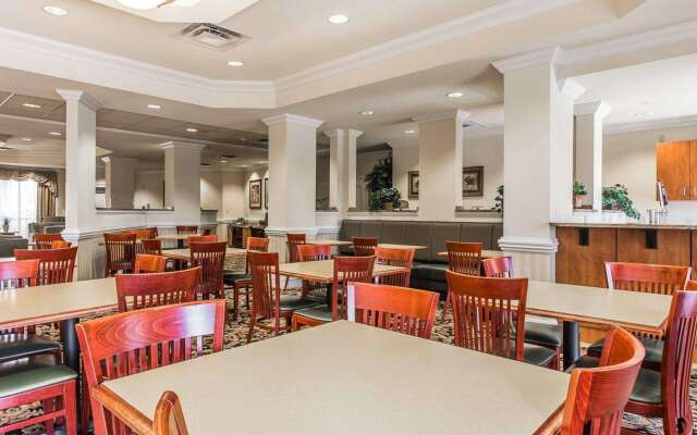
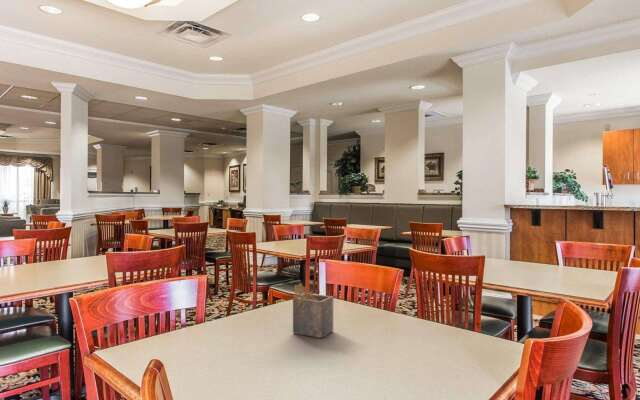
+ napkin holder [292,282,334,339]
